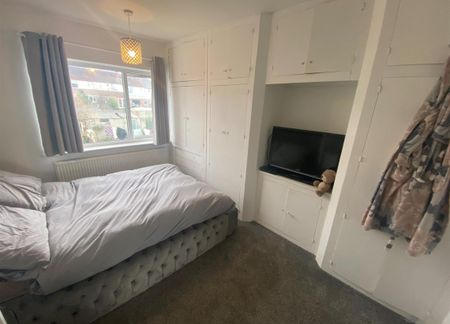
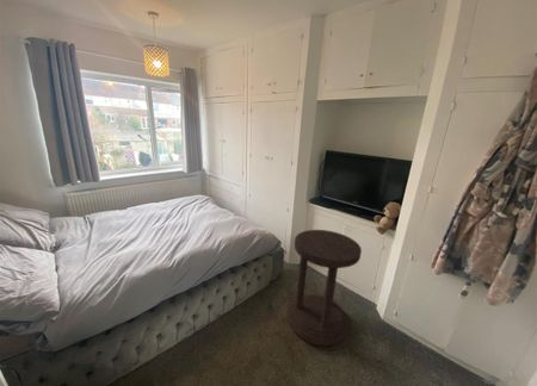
+ side table [286,229,363,348]
